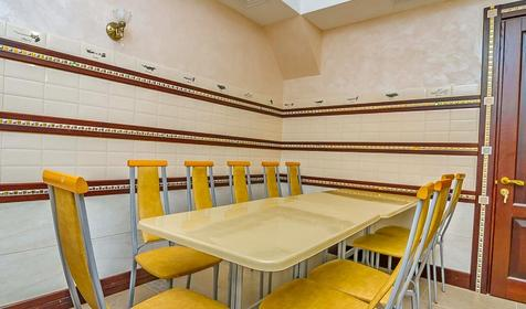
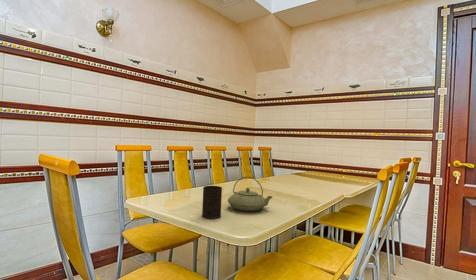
+ teapot [226,176,273,212]
+ cup [201,185,223,220]
